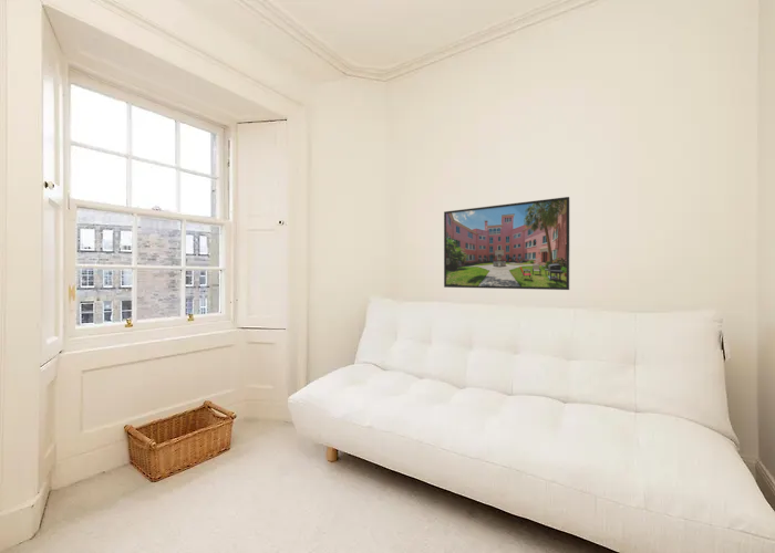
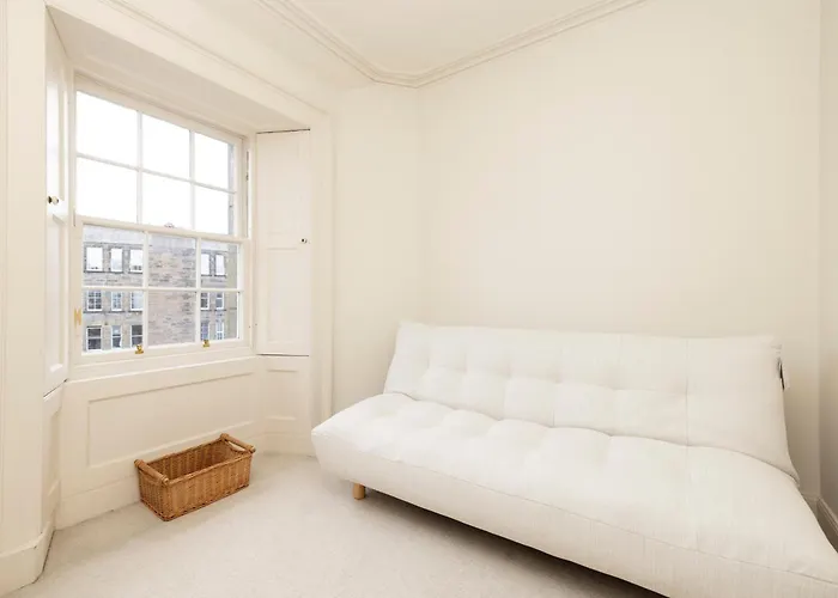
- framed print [443,196,570,291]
